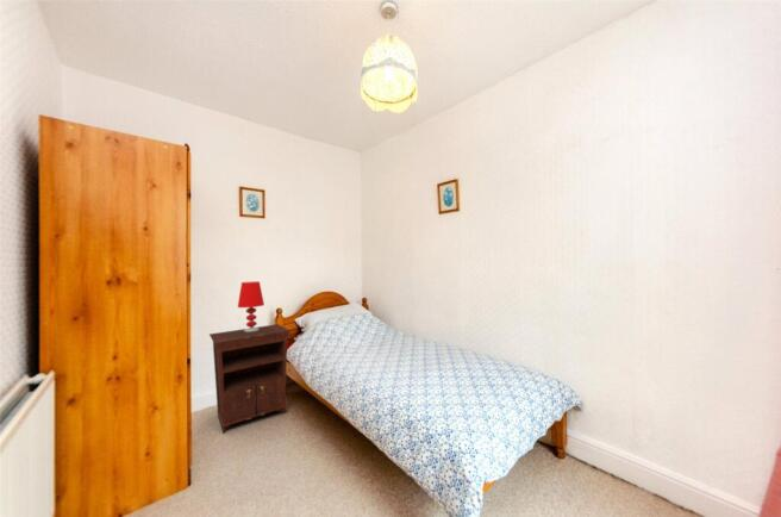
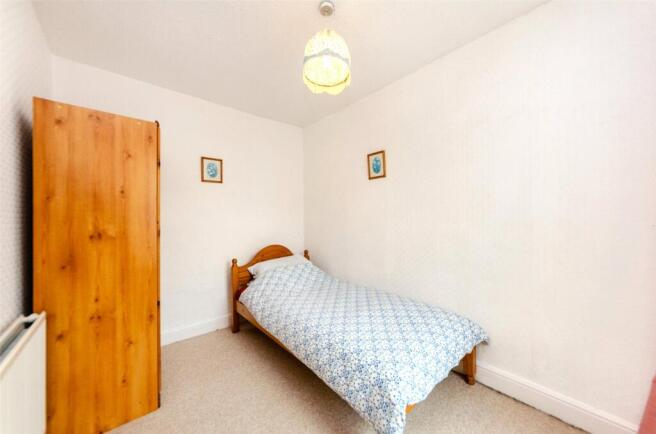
- table lamp [237,280,265,331]
- nightstand [208,323,292,435]
